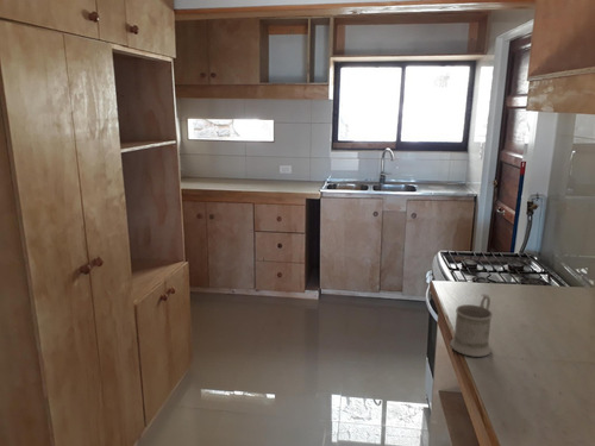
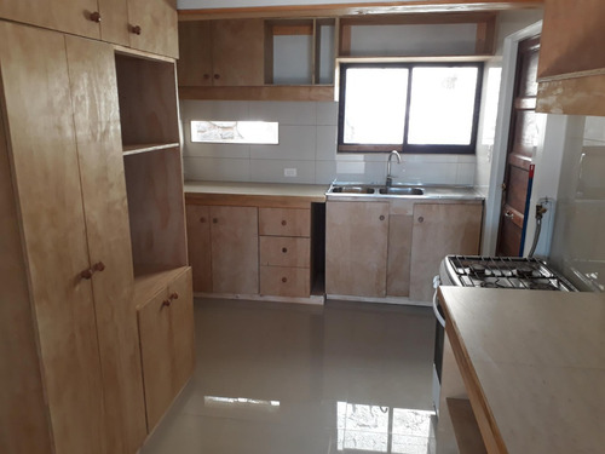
- mug [449,294,494,358]
